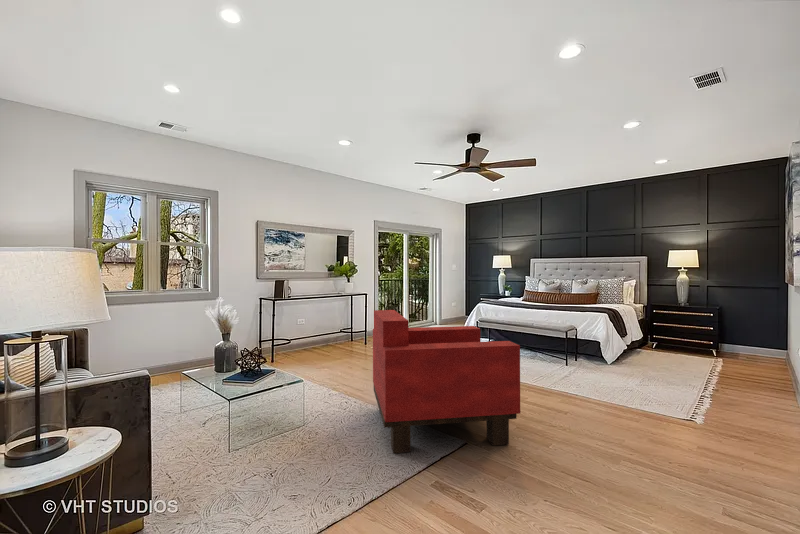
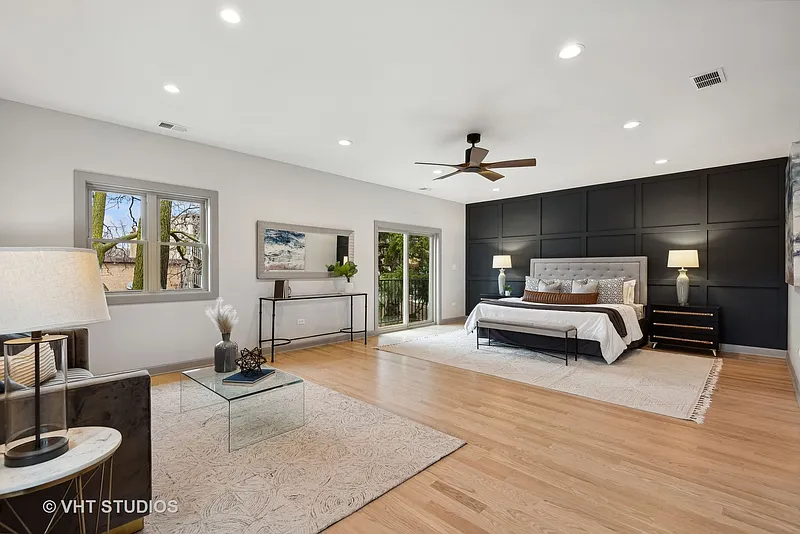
- armchair [372,309,521,454]
